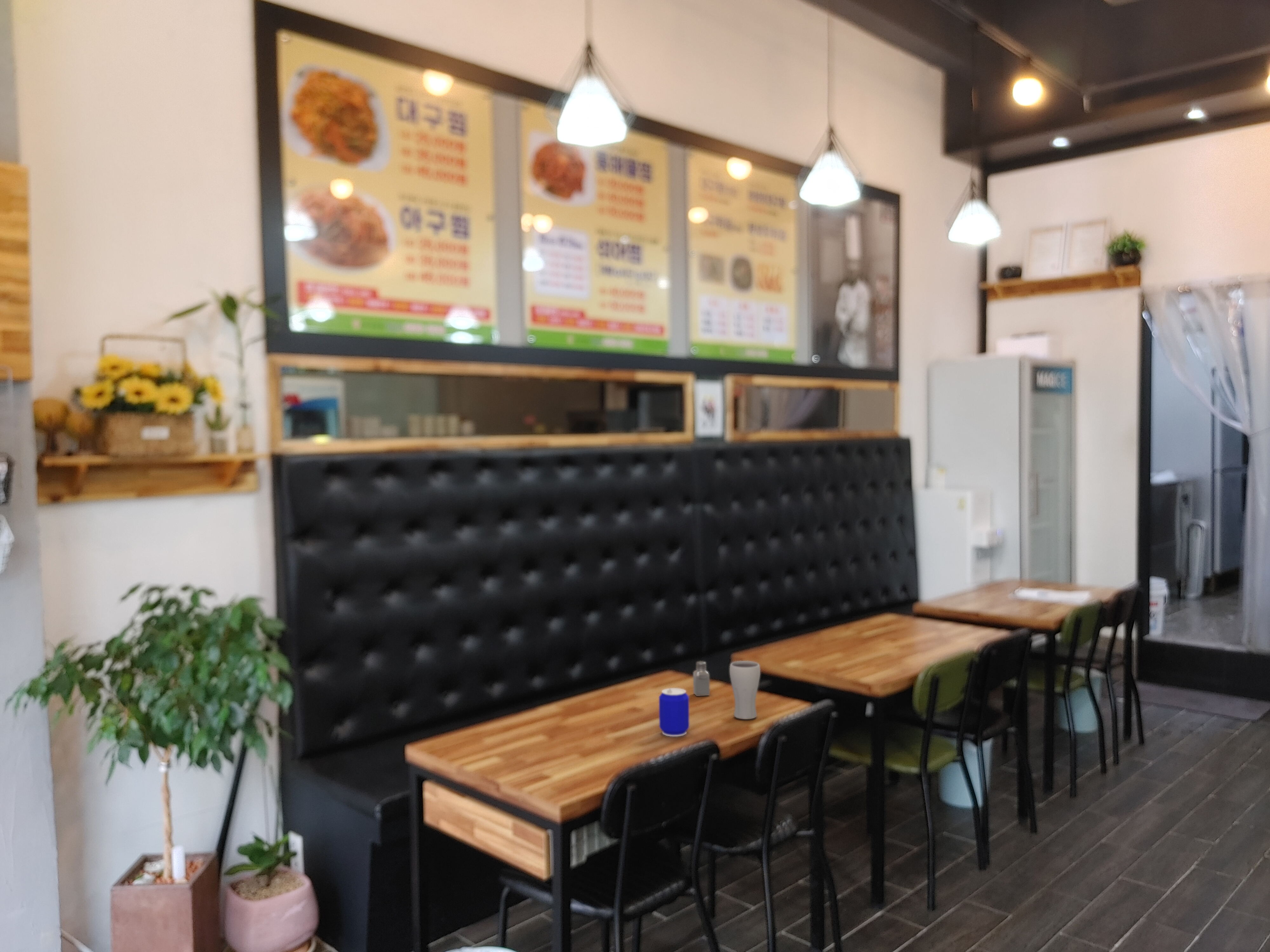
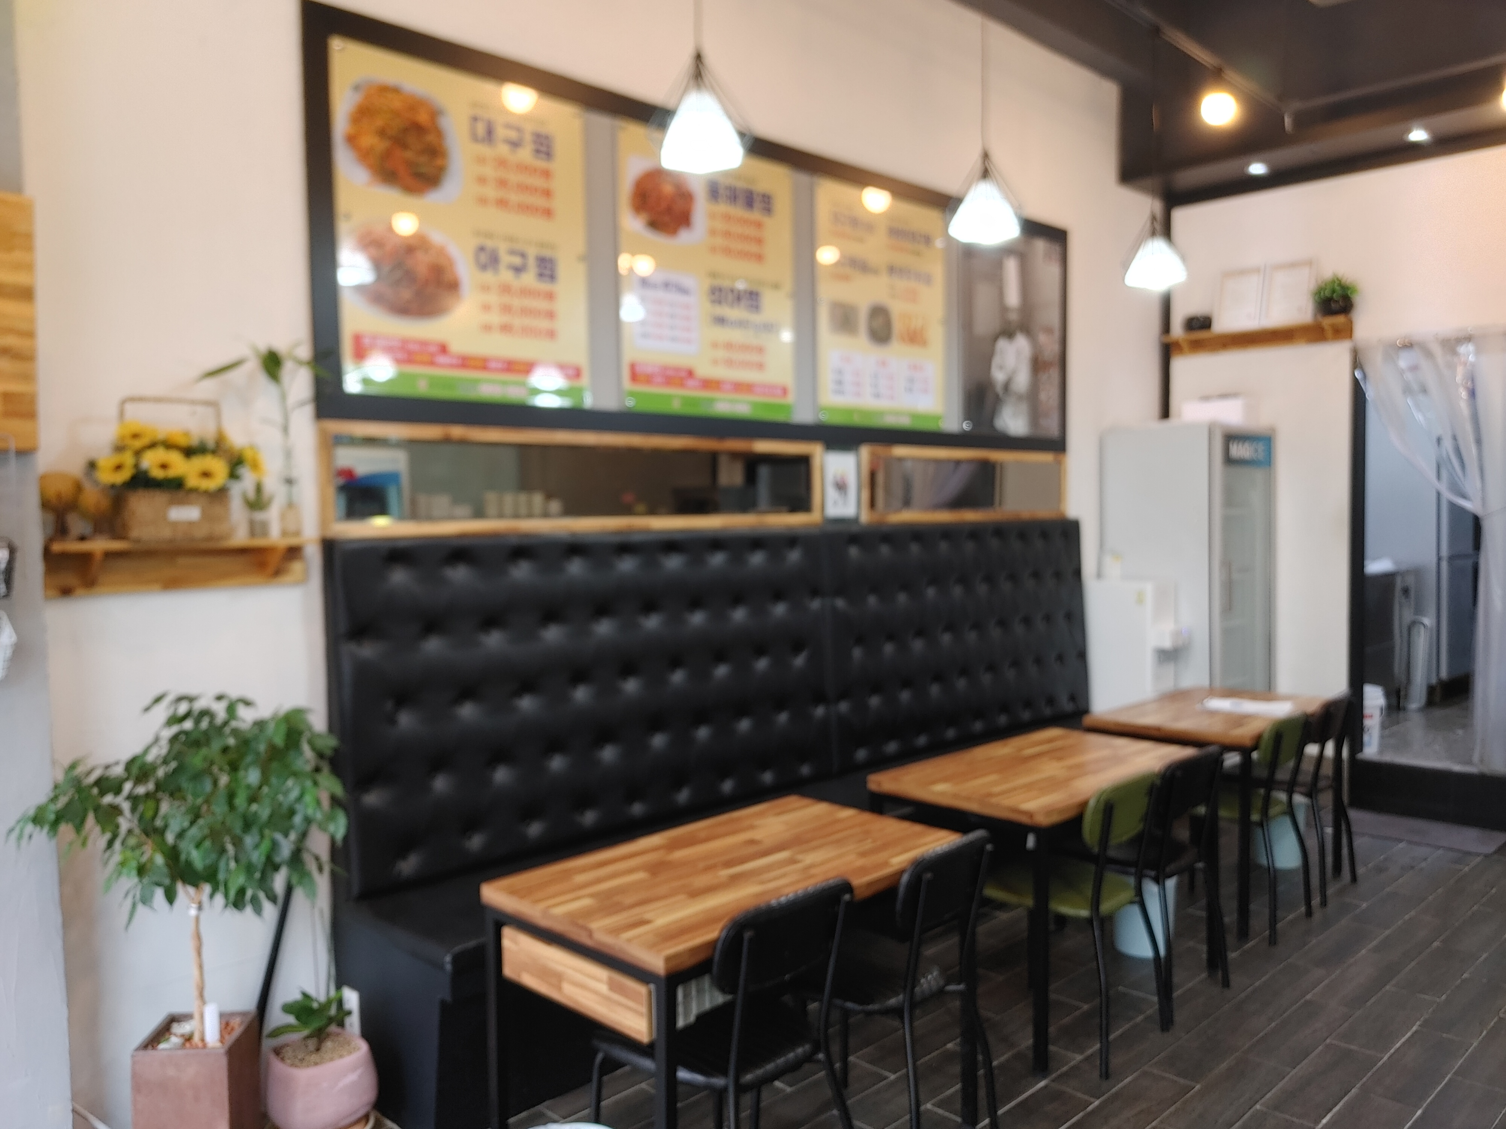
- saltshaker [693,661,710,697]
- drinking glass [729,660,761,720]
- beer can [659,688,690,737]
